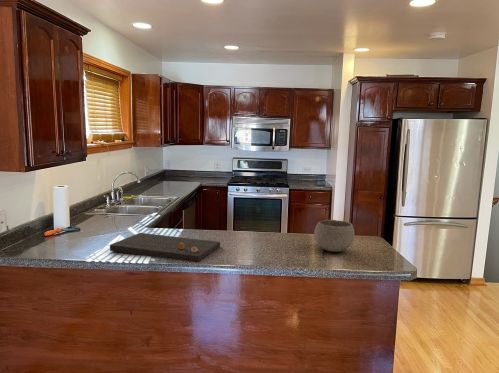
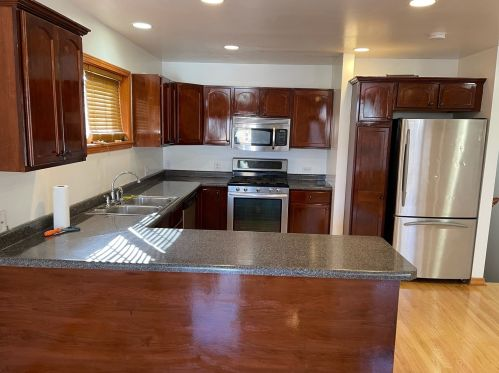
- cutting board [109,232,221,263]
- bowl [313,219,355,253]
